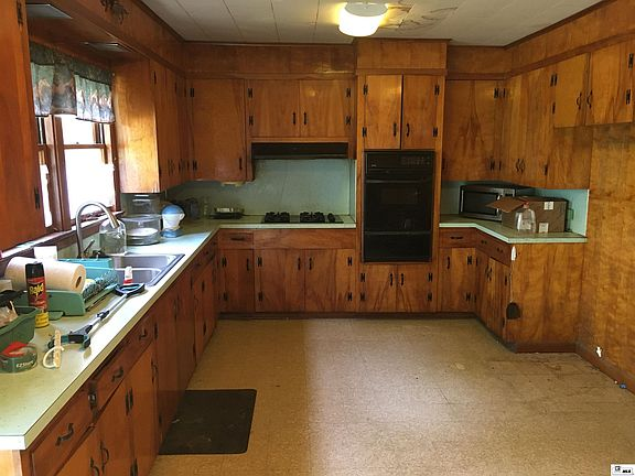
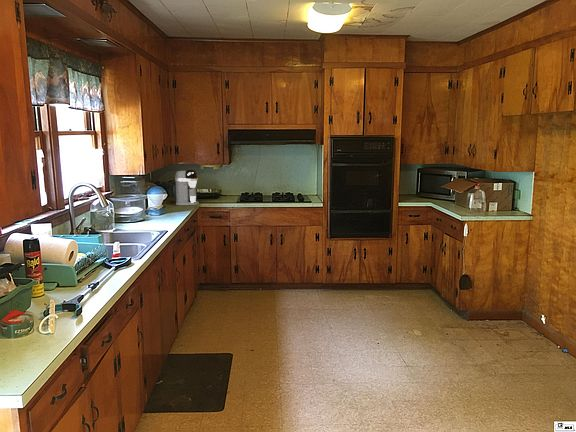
+ coffee maker [174,168,200,206]
